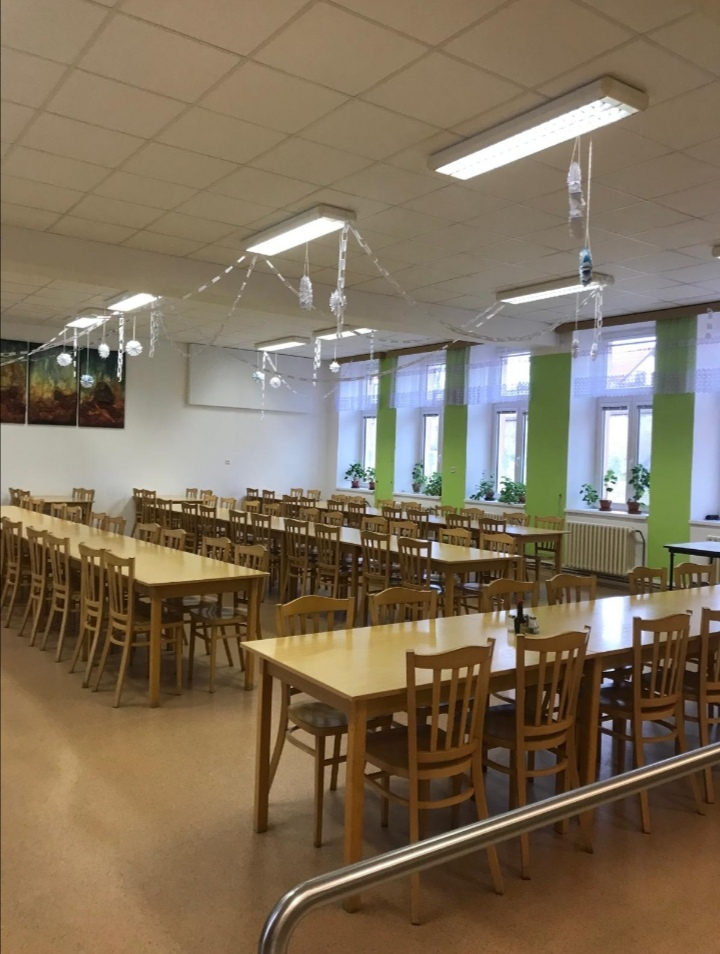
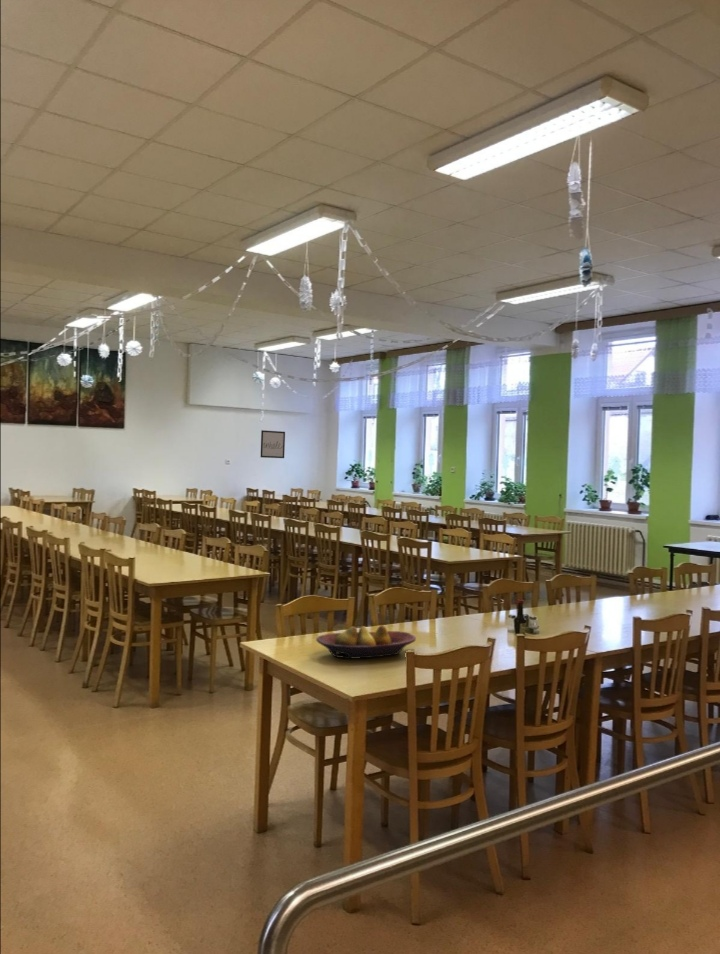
+ fruit bowl [315,624,417,660]
+ wall art [259,429,286,459]
